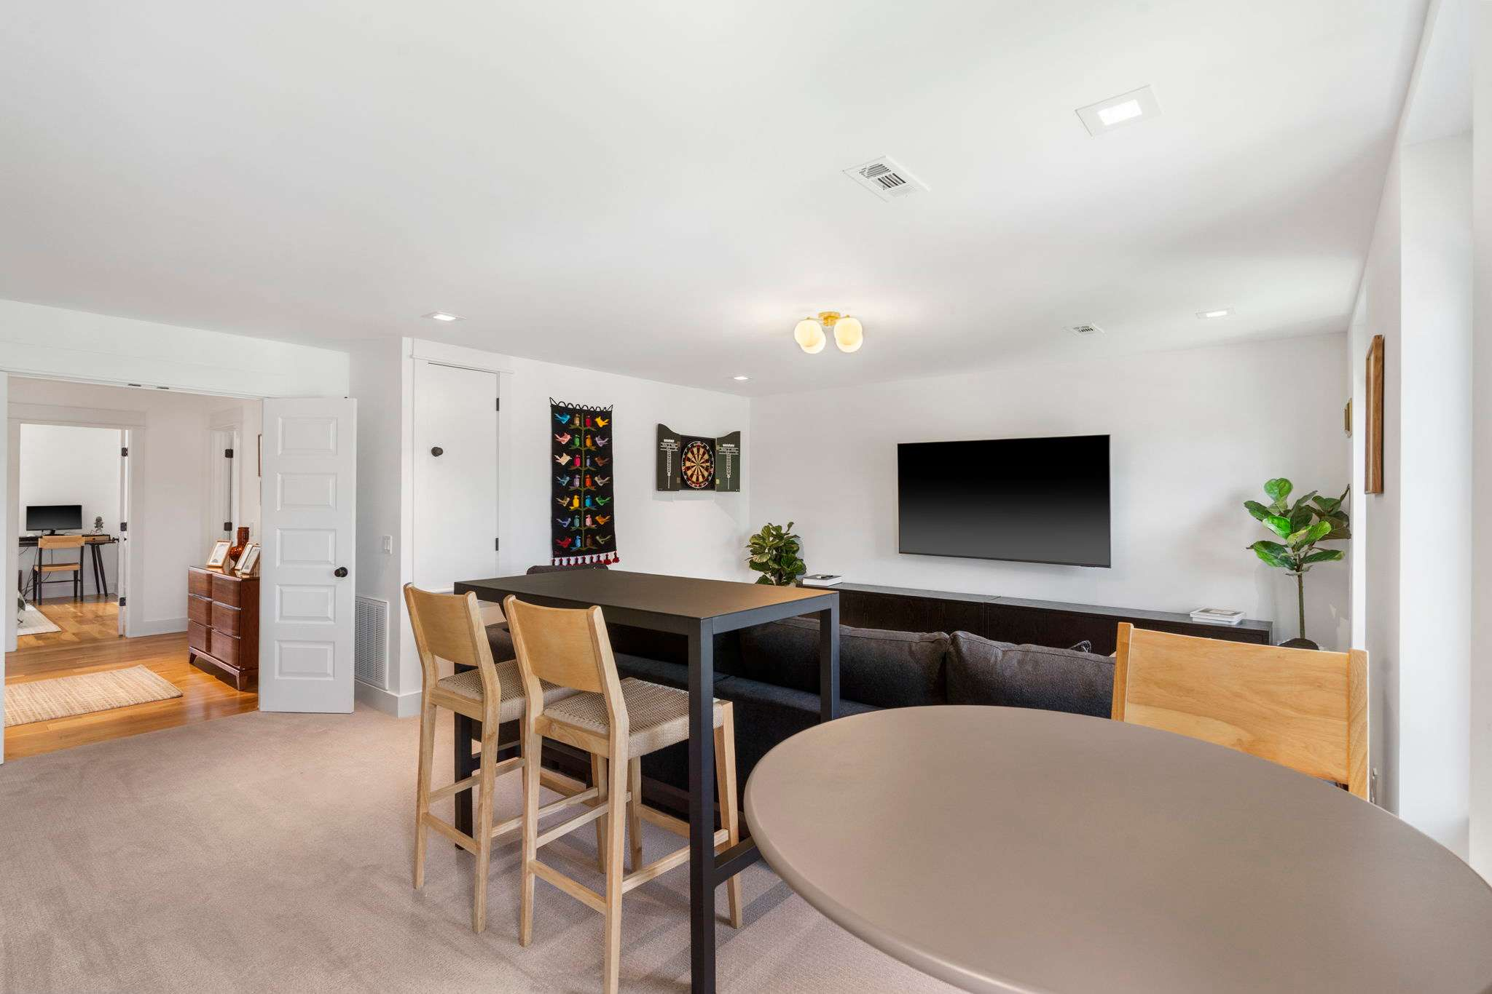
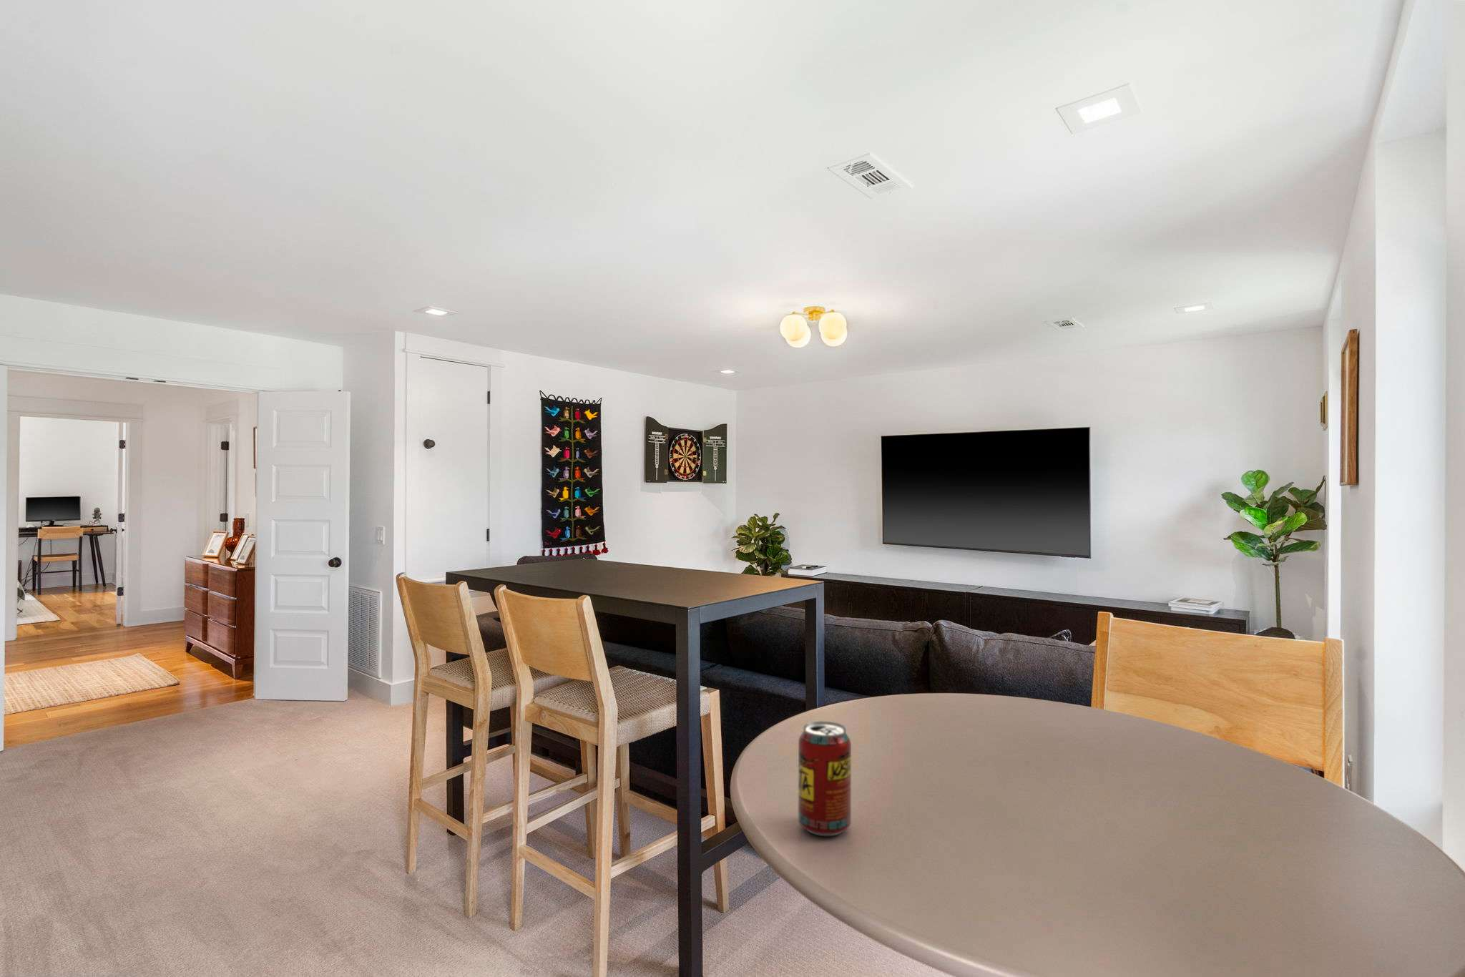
+ beverage can [798,721,852,836]
